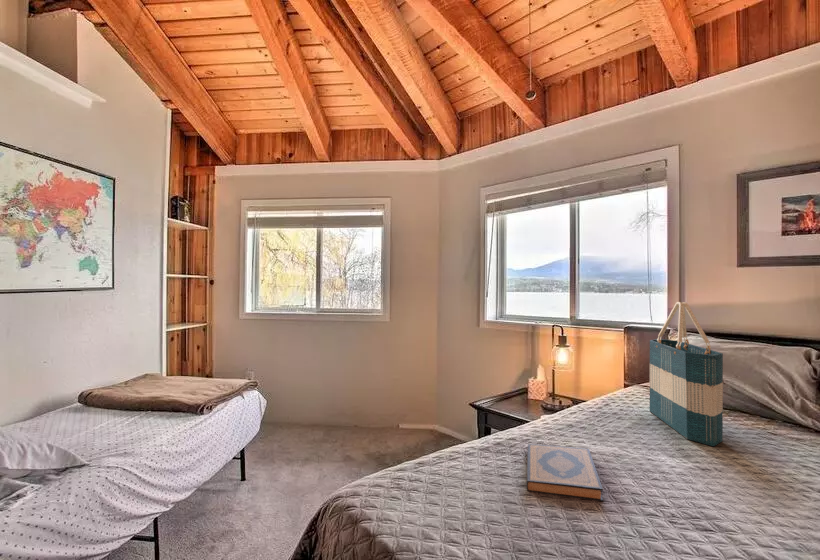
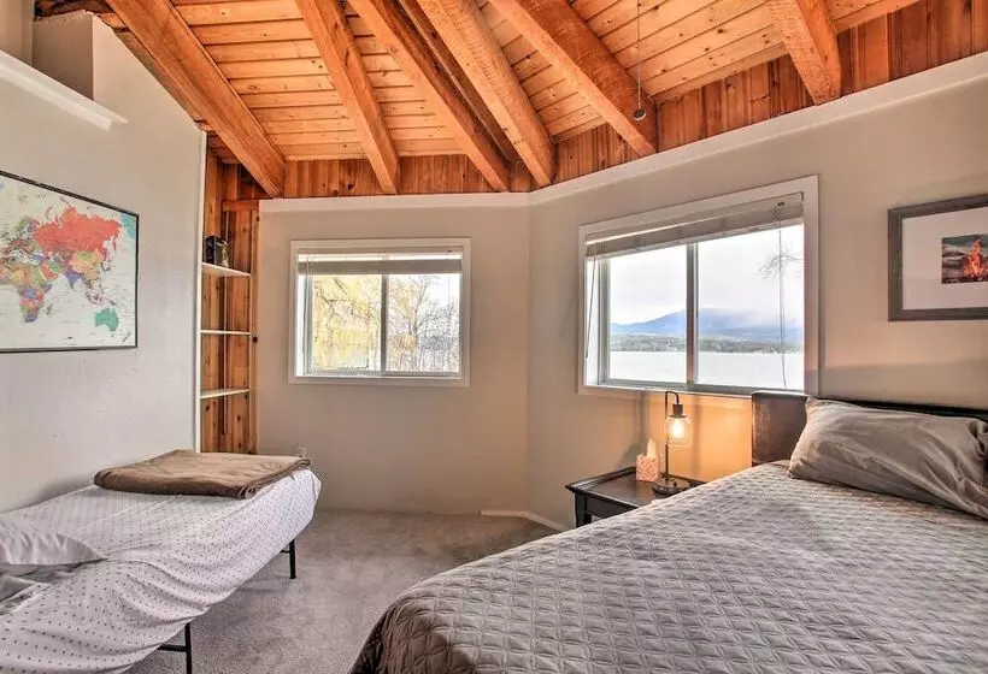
- hardback book [526,443,604,502]
- tote bag [649,301,724,447]
